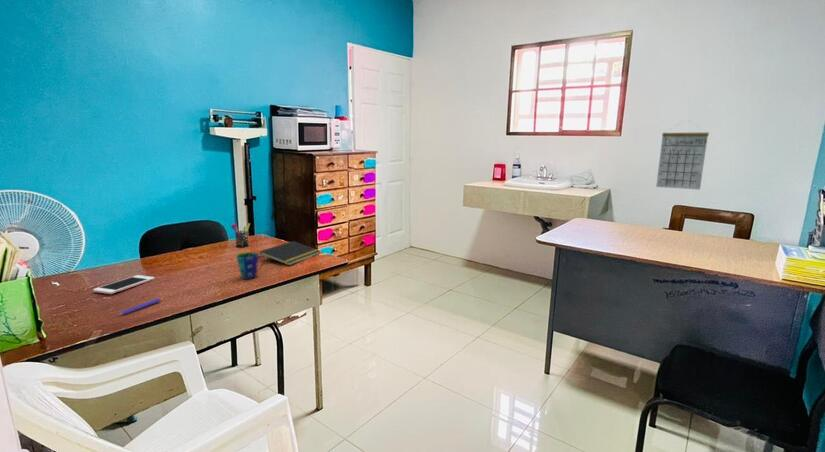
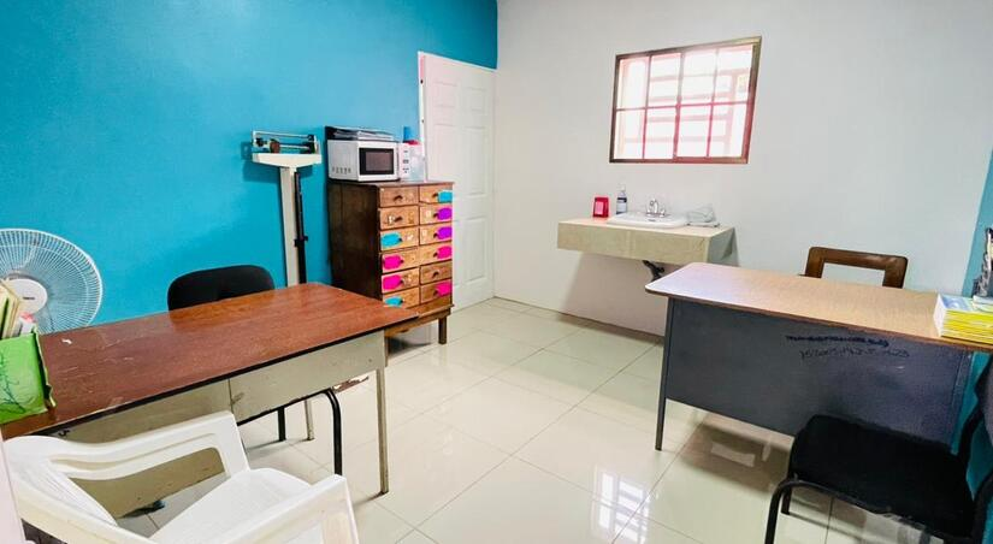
- cell phone [92,274,156,295]
- pen holder [230,221,251,248]
- cup [235,251,267,280]
- calendar [655,120,710,191]
- notepad [258,240,321,266]
- pen [117,297,162,316]
